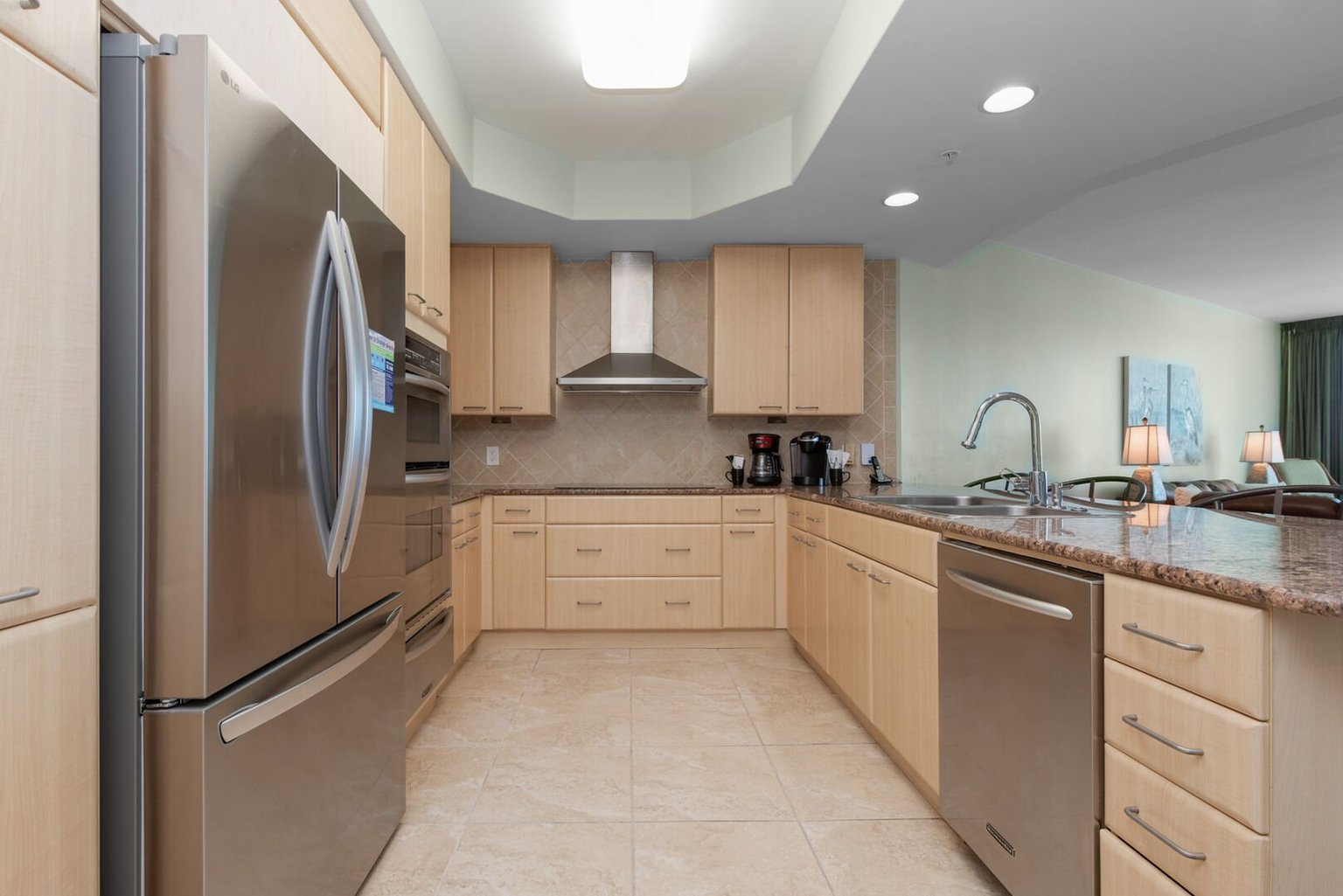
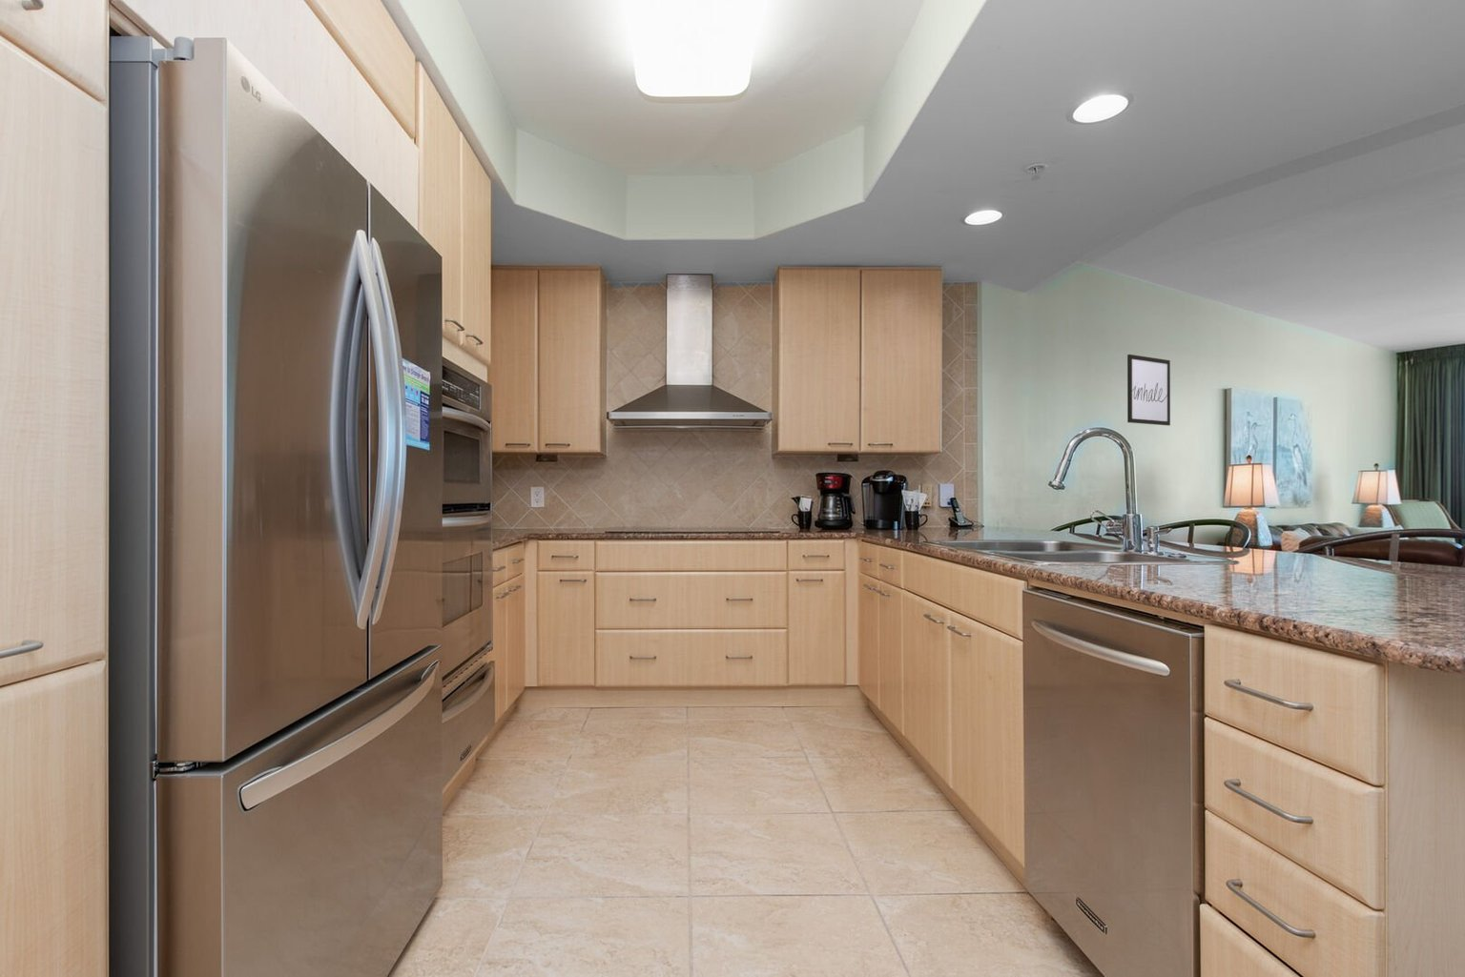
+ wall art [1127,353,1172,426]
